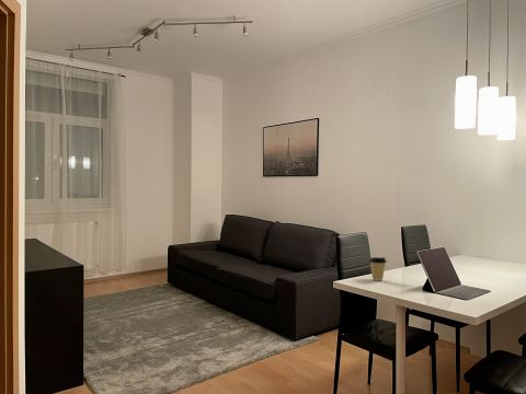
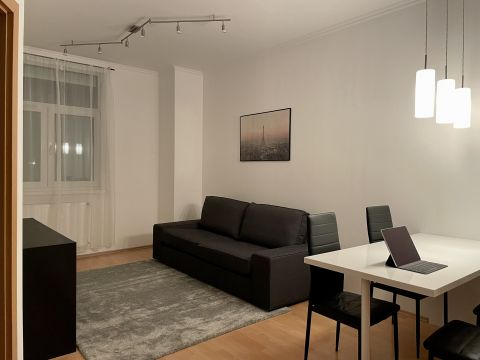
- coffee cup [368,256,388,282]
